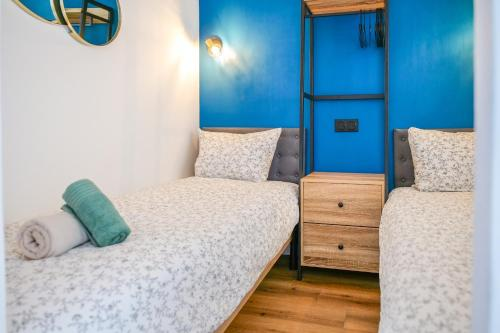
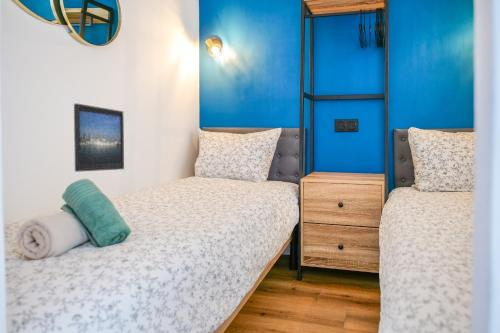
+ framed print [73,103,125,173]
